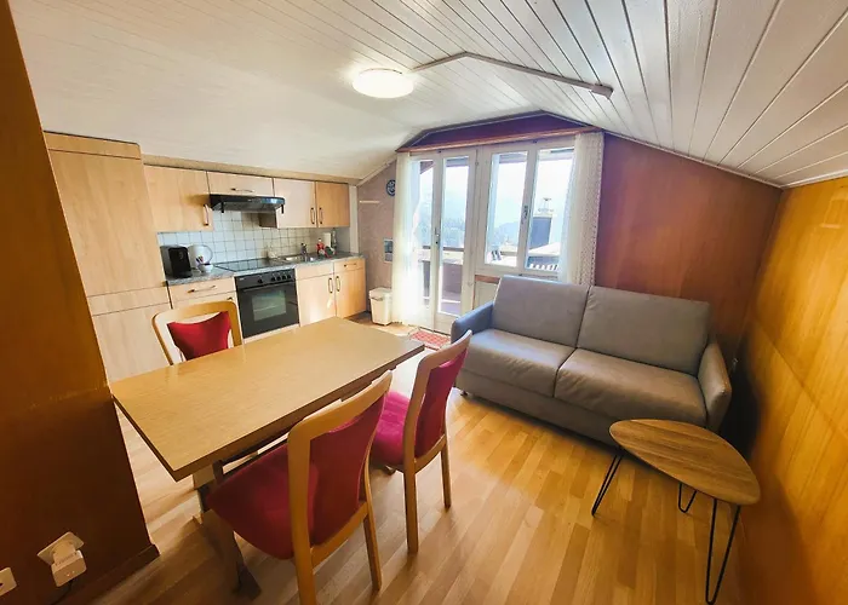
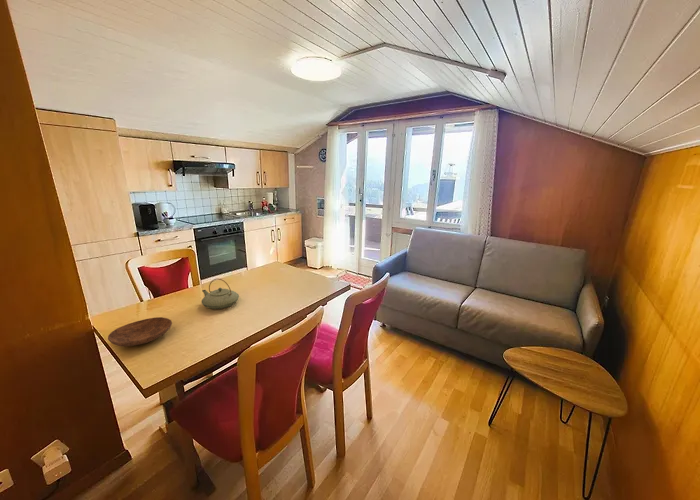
+ bowl [107,316,173,347]
+ teapot [200,278,240,310]
